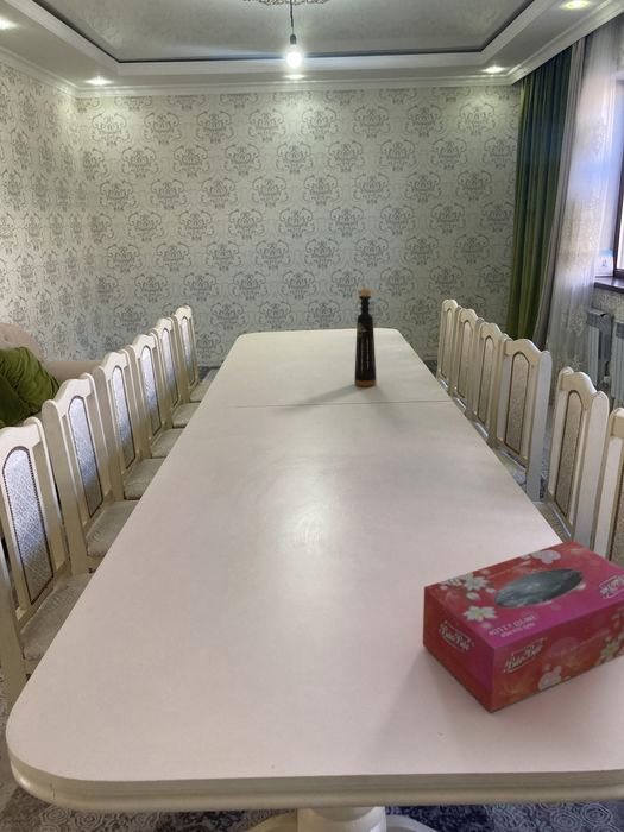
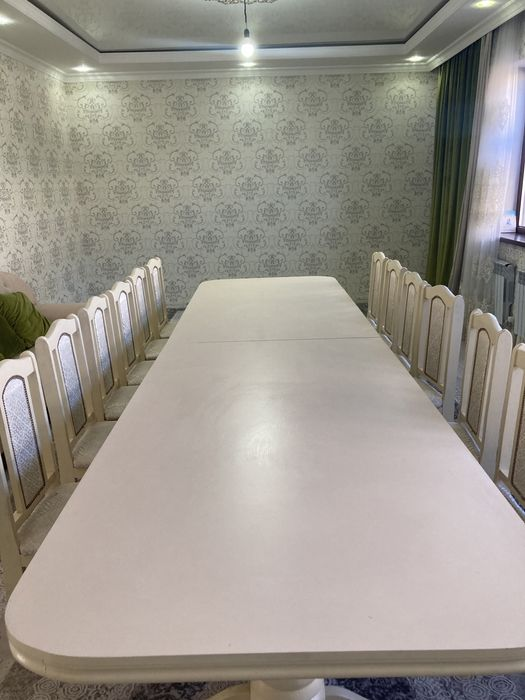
- bottle [353,288,378,387]
- tissue box [422,538,624,714]
